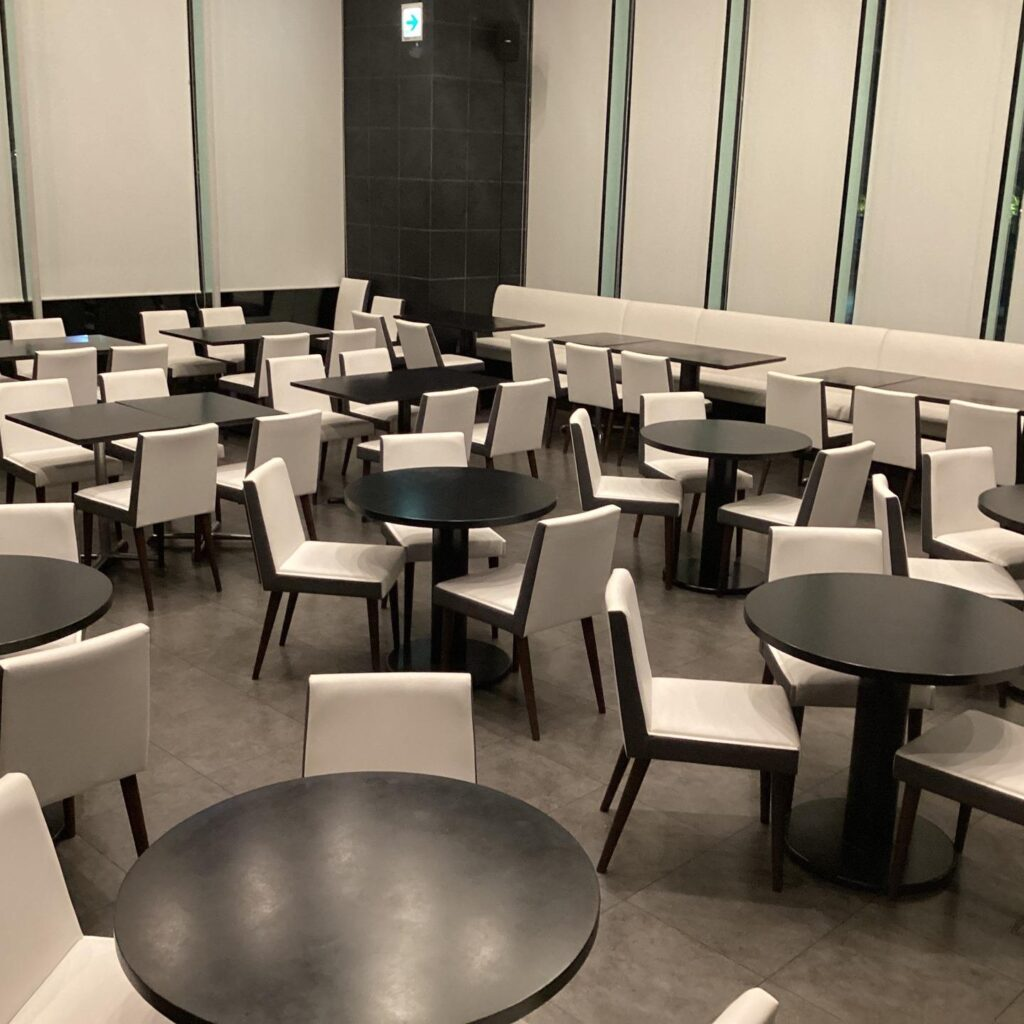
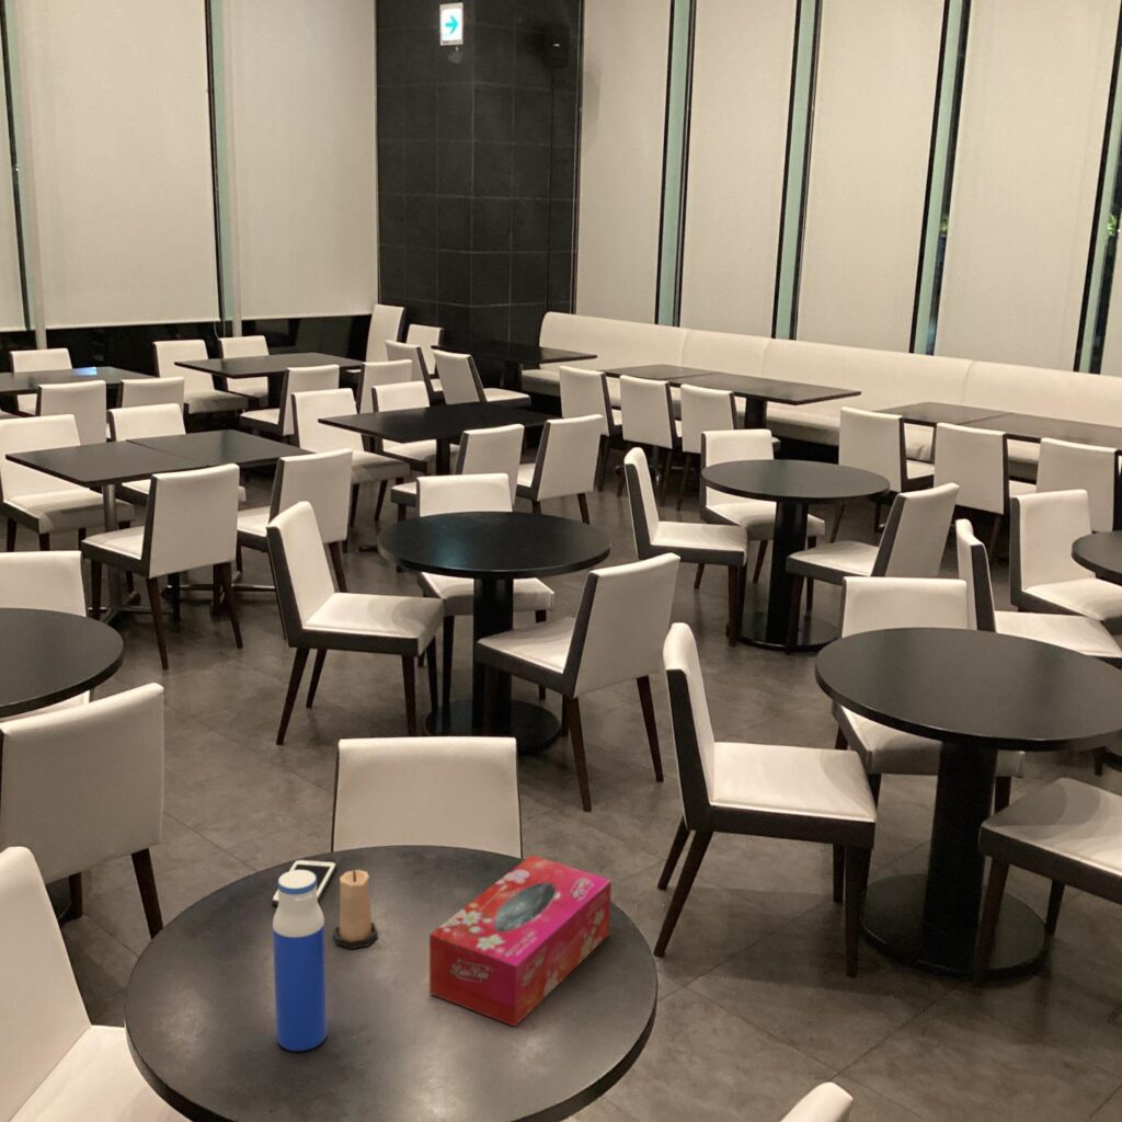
+ water bottle [272,870,328,1052]
+ tissue box [428,854,612,1028]
+ cell phone [271,858,337,906]
+ candle [332,869,379,950]
